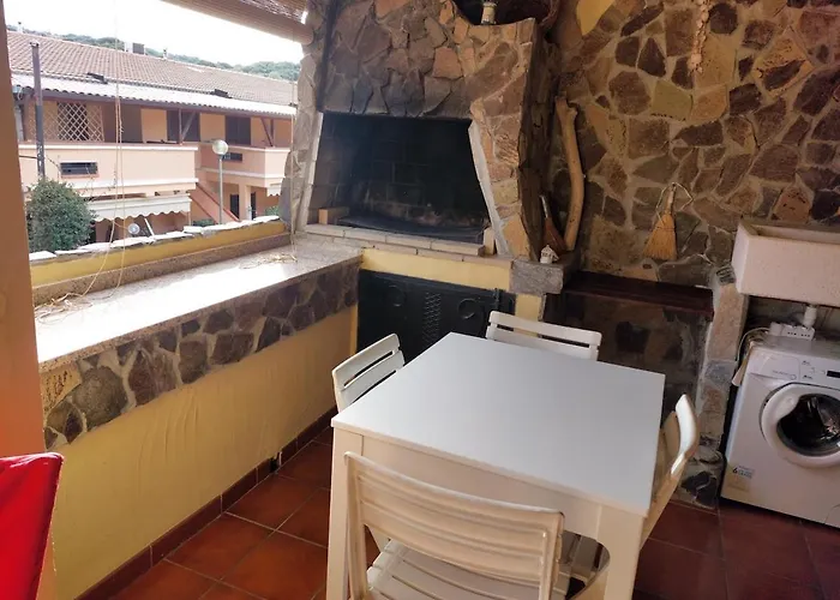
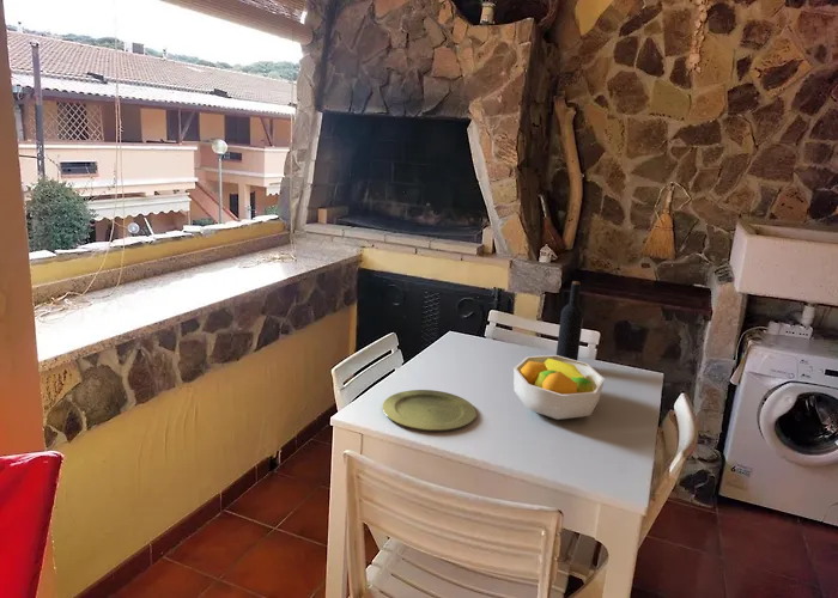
+ plate [381,389,478,432]
+ wine bottle [555,280,584,361]
+ fruit bowl [512,354,606,421]
